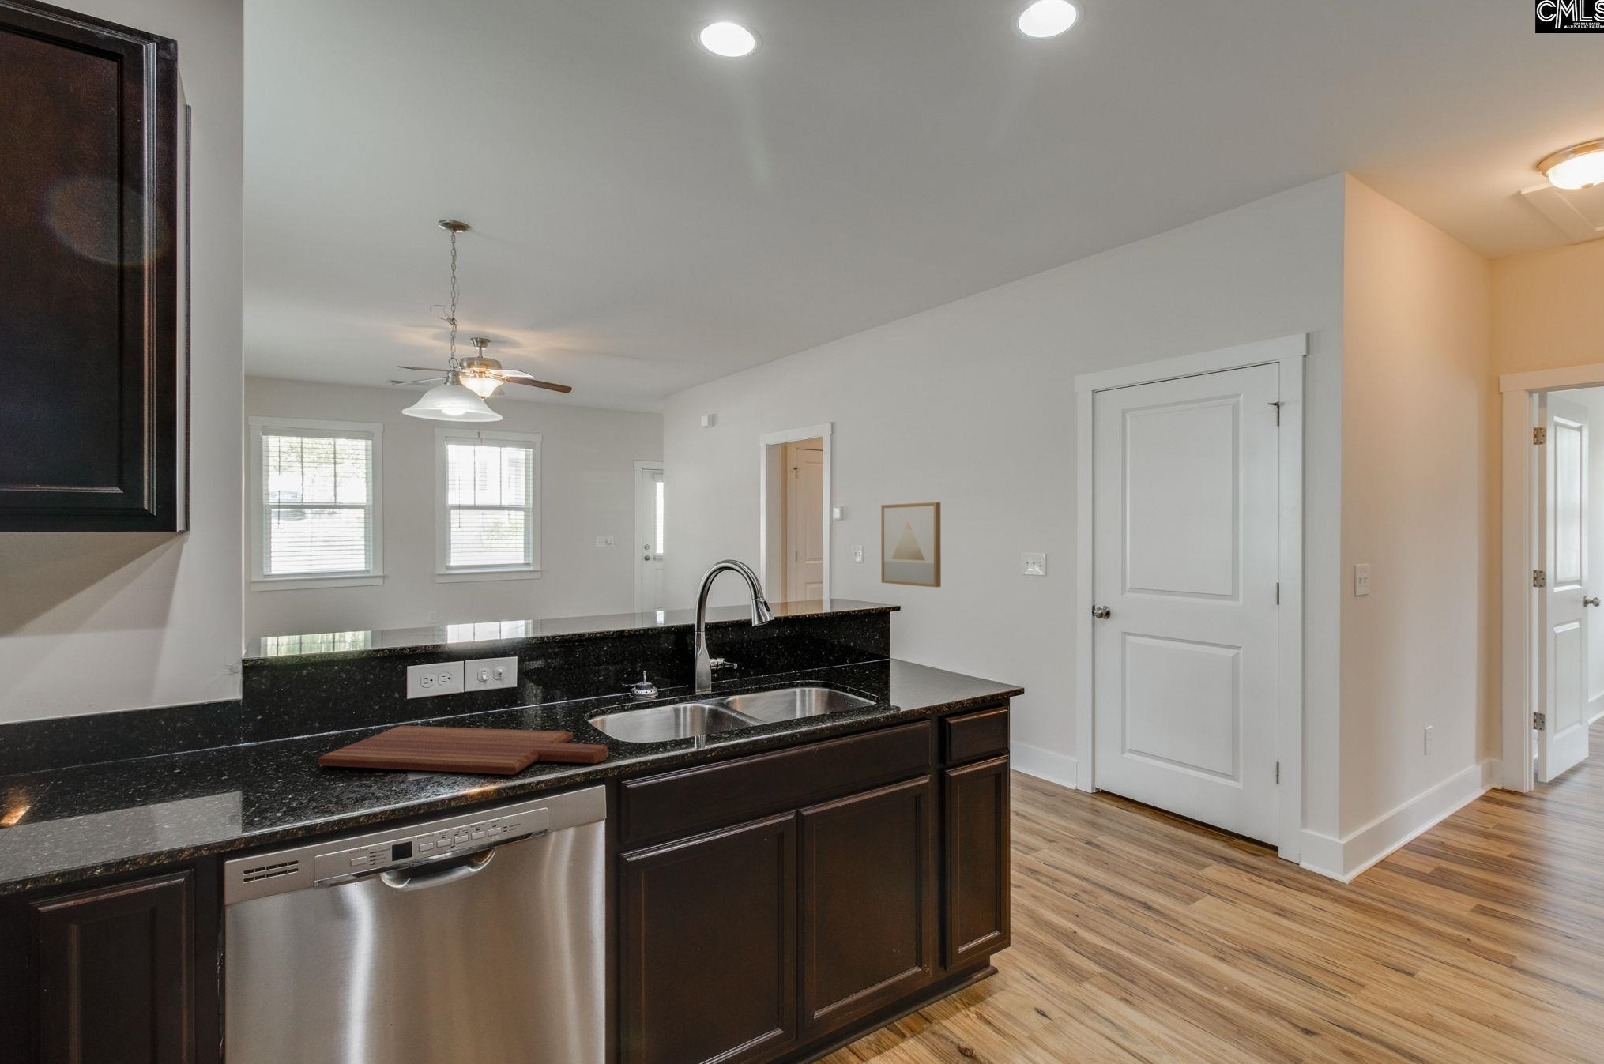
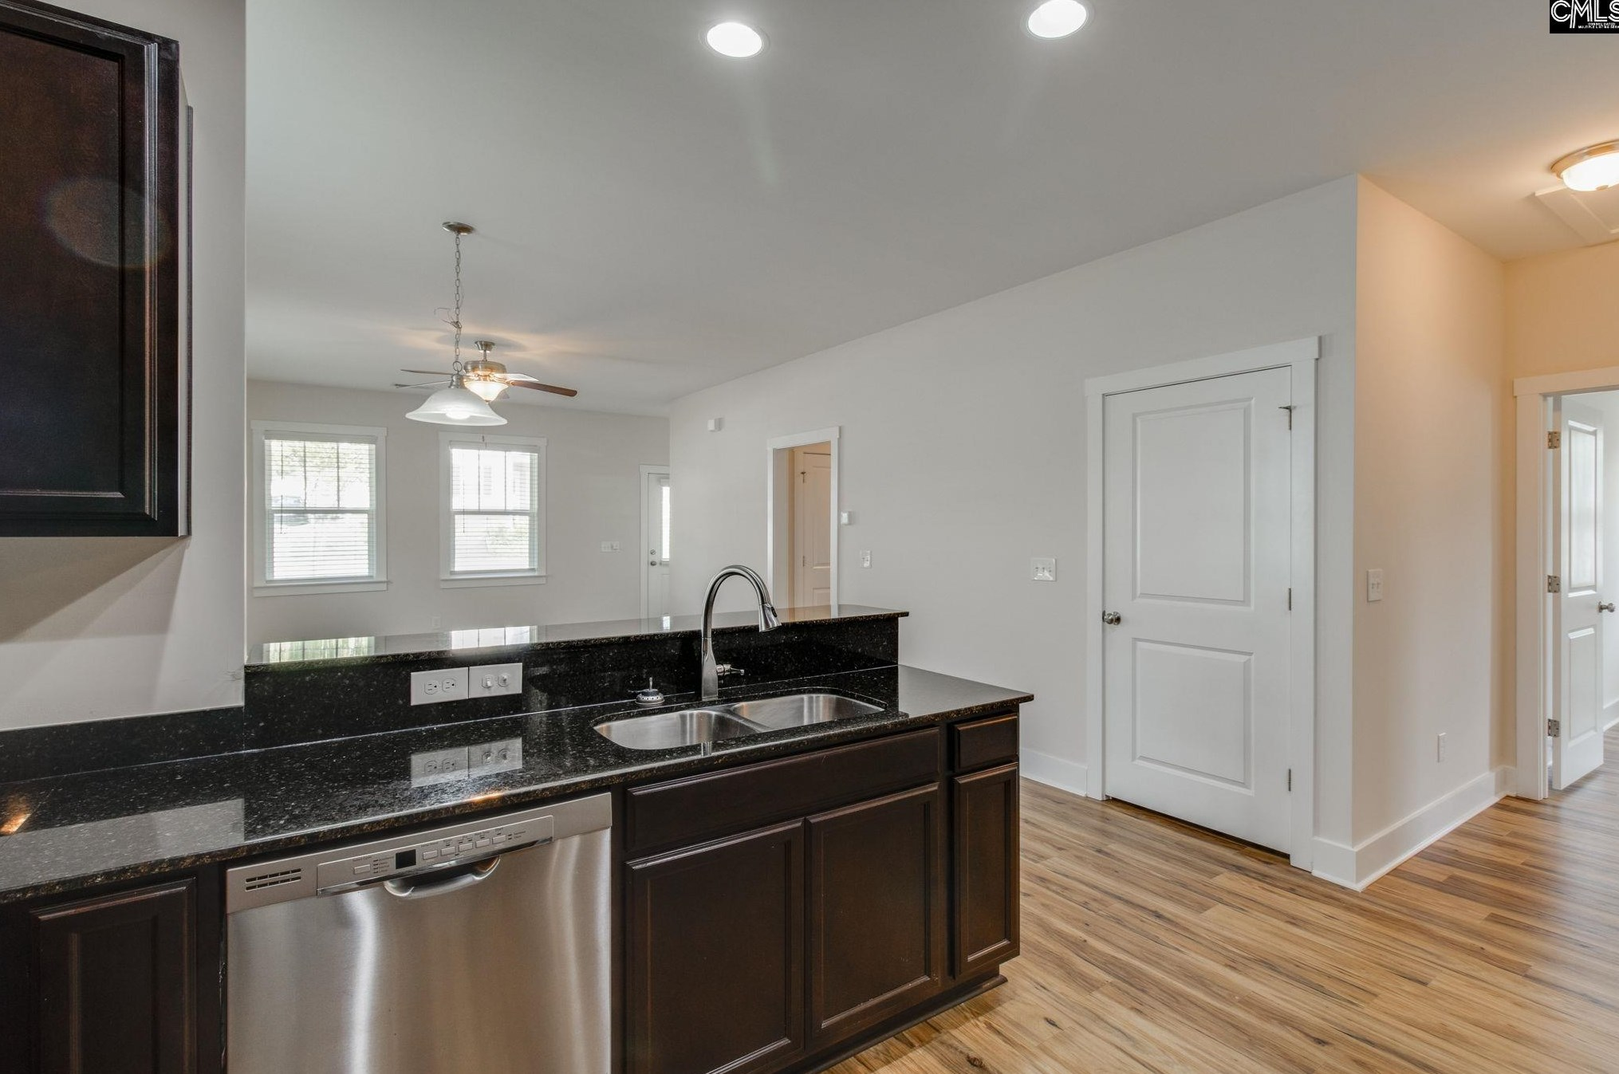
- wall art [880,501,942,589]
- cutting board [318,724,608,775]
